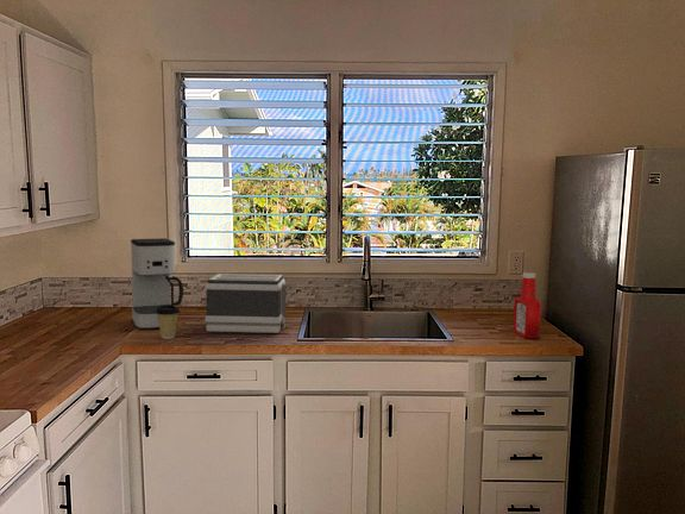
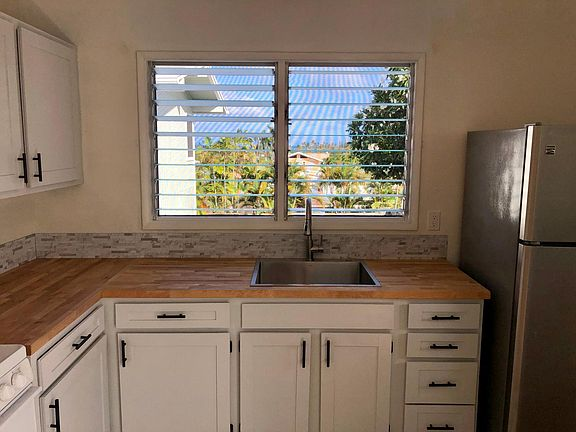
- coffee cup [156,305,181,340]
- soap bottle [513,271,542,340]
- coffee maker [130,237,184,331]
- toaster [203,272,295,334]
